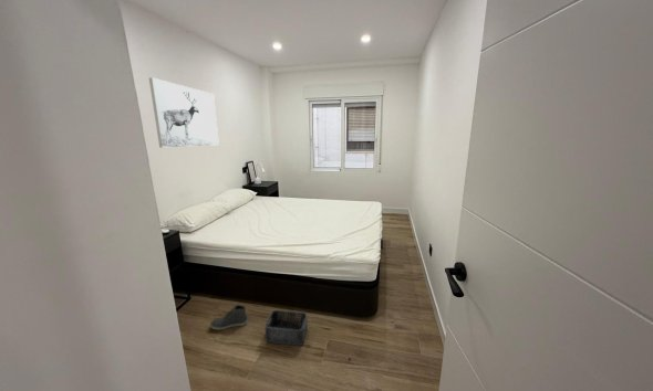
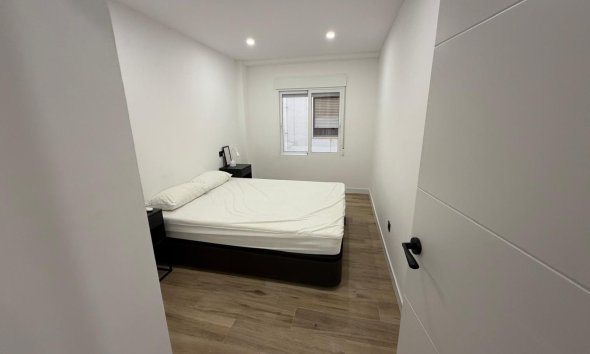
- wall art [148,76,220,149]
- sneaker [209,304,249,330]
- storage bin [263,309,309,347]
